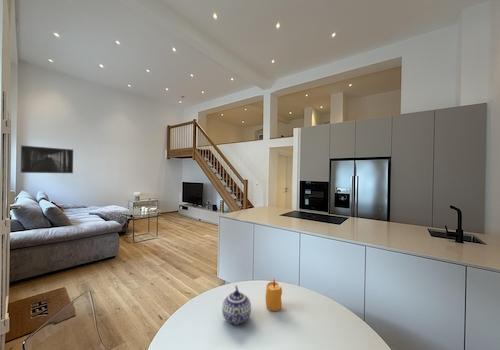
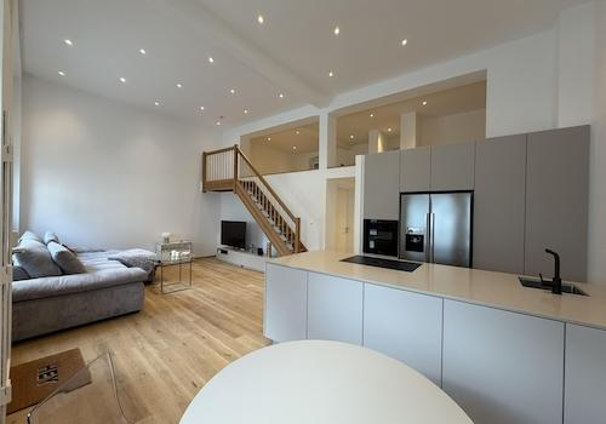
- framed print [20,145,74,174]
- candle [265,278,283,312]
- teapot [221,284,252,326]
